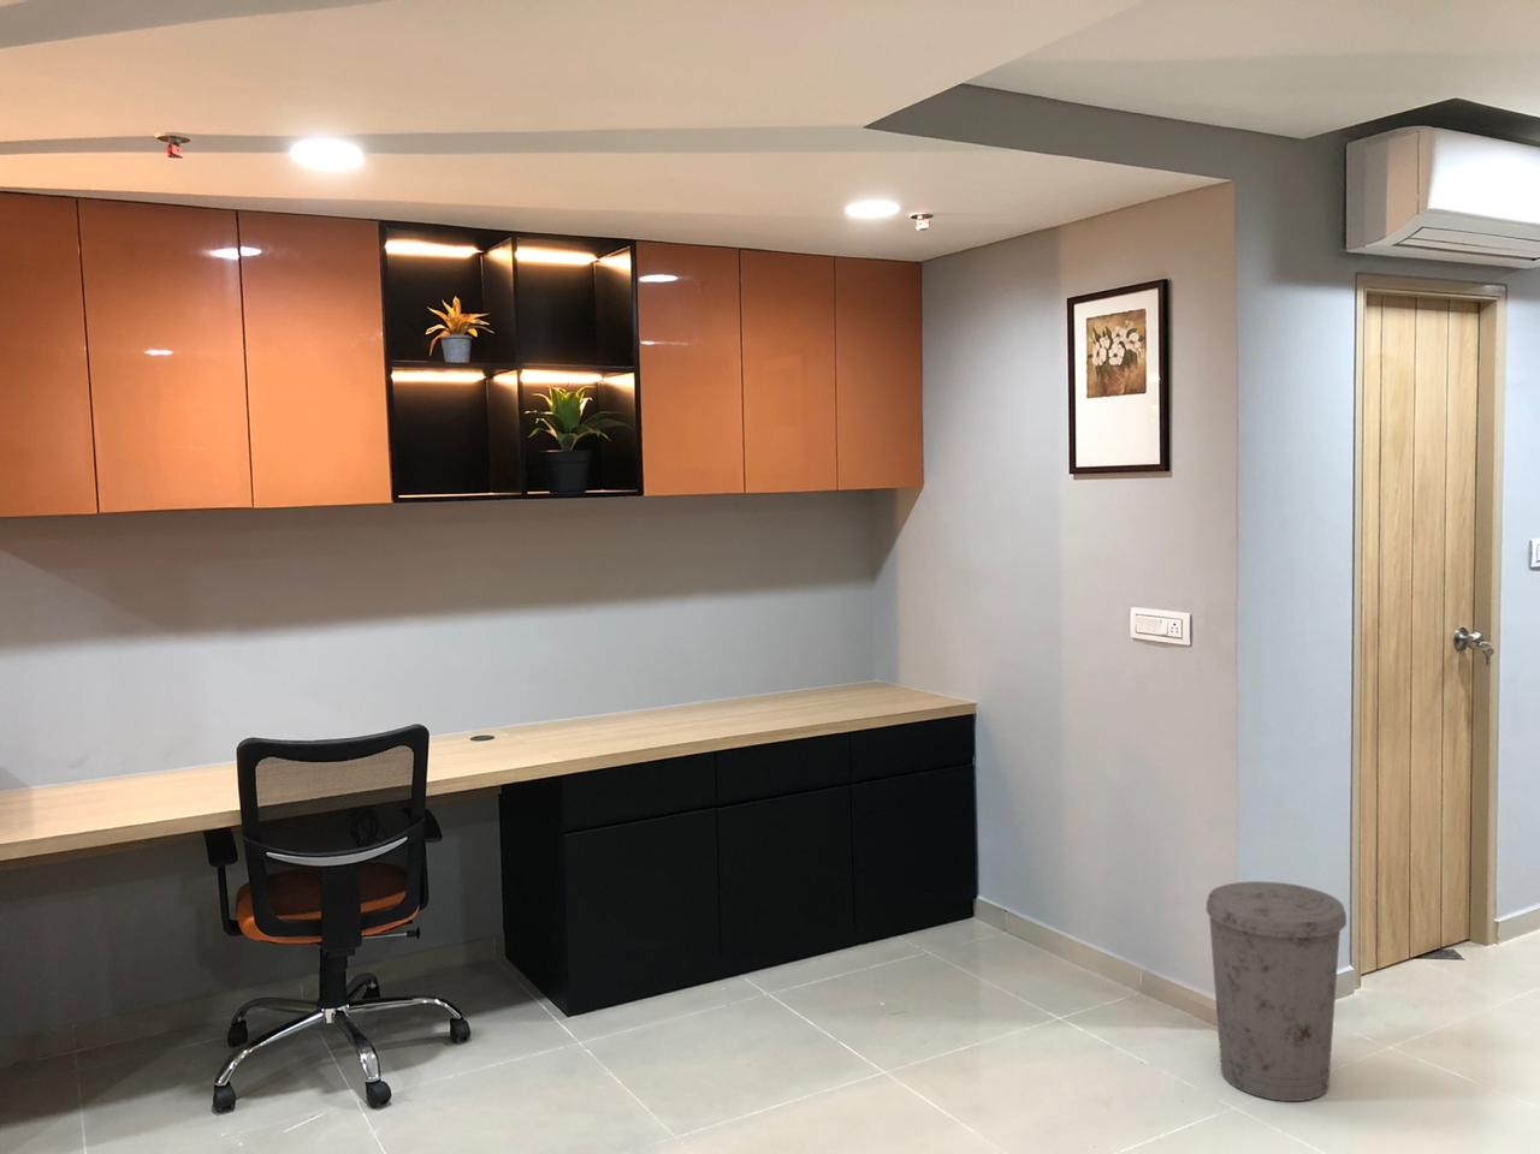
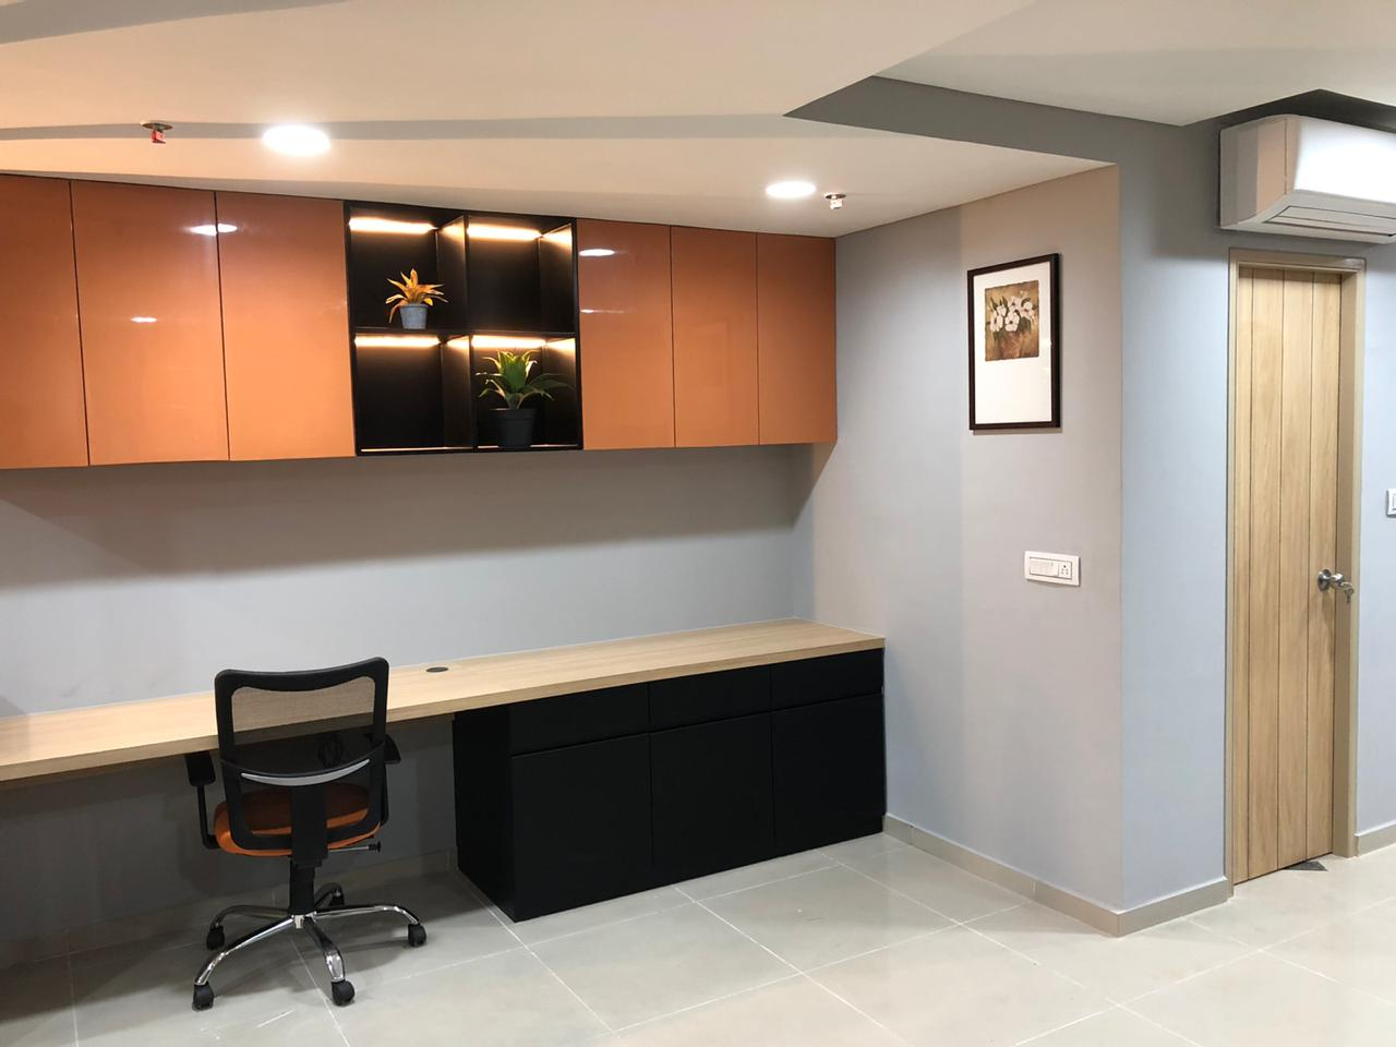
- trash can [1205,880,1347,1102]
